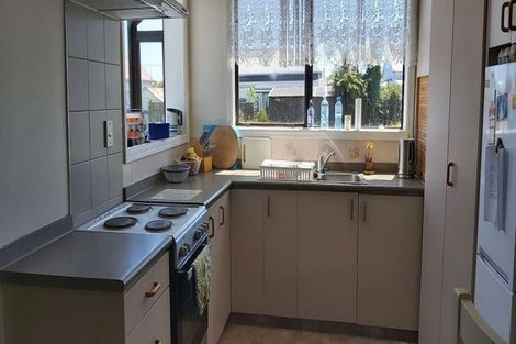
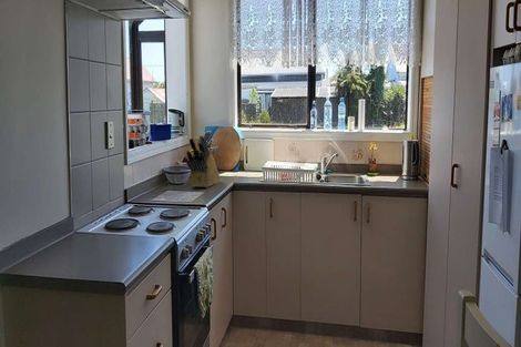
+ knife block [185,134,221,188]
